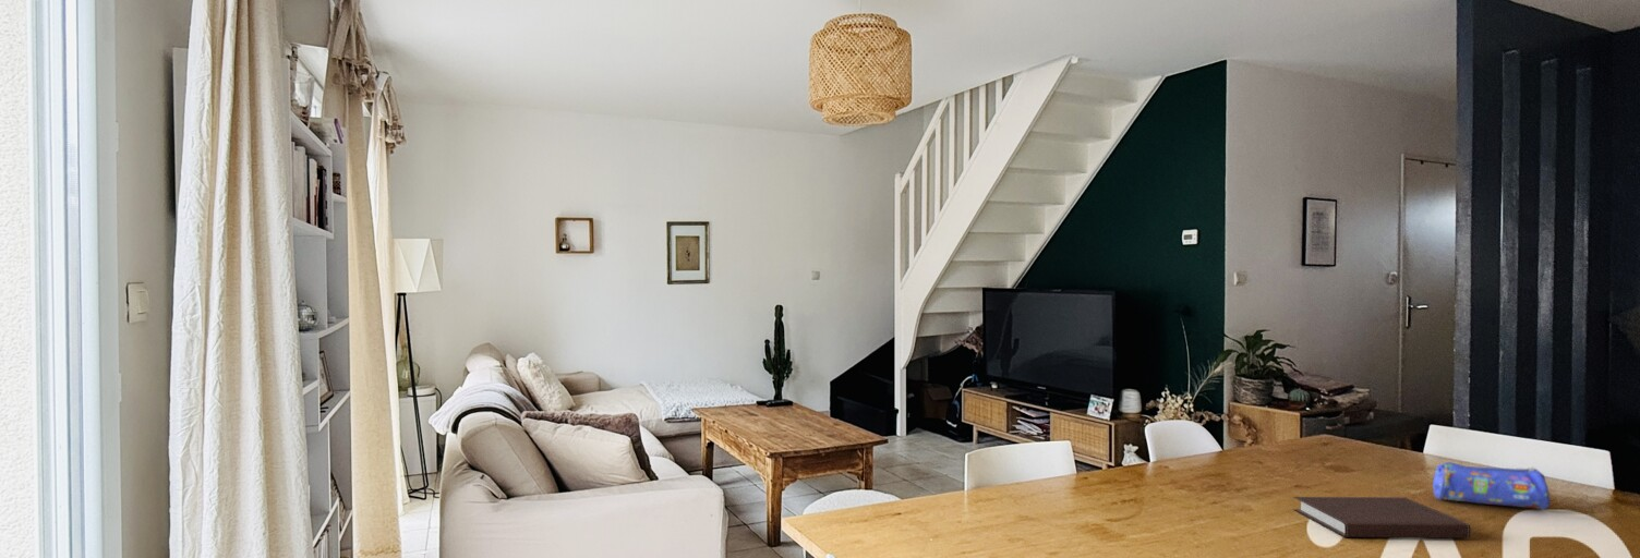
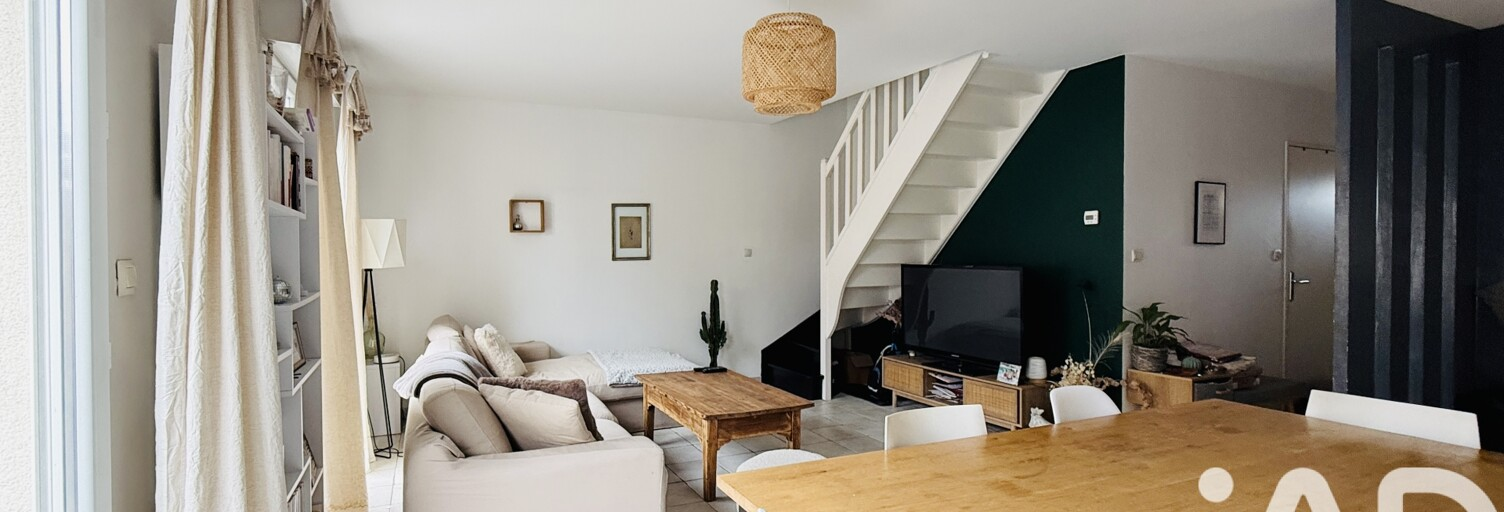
- pencil case [1432,461,1551,511]
- notebook [1292,496,1472,538]
